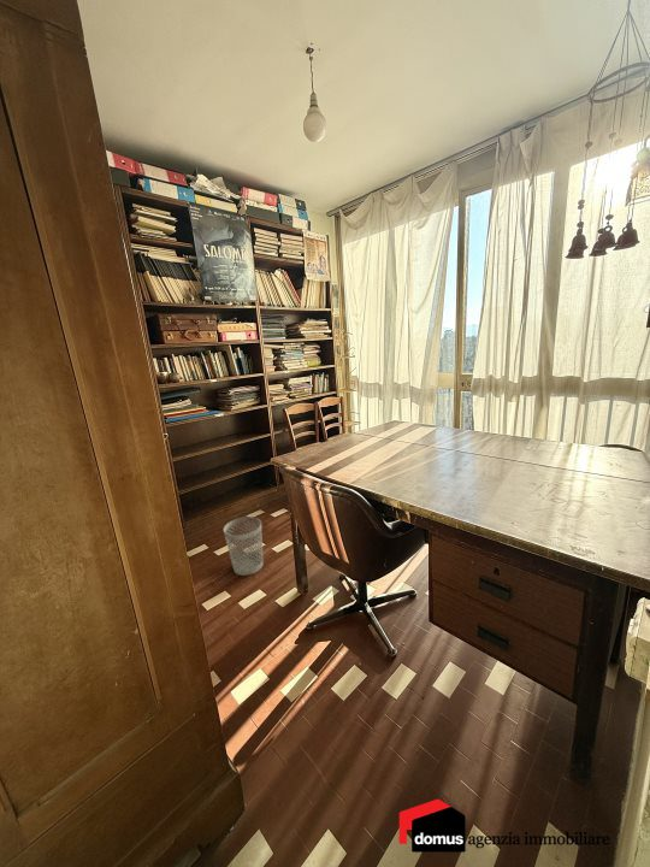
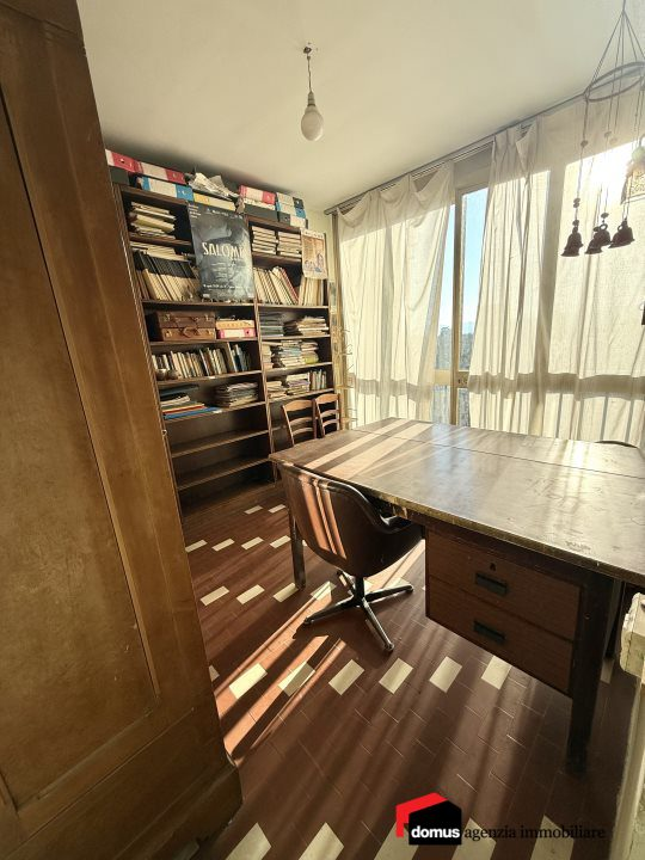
- wastebasket [223,515,264,577]
